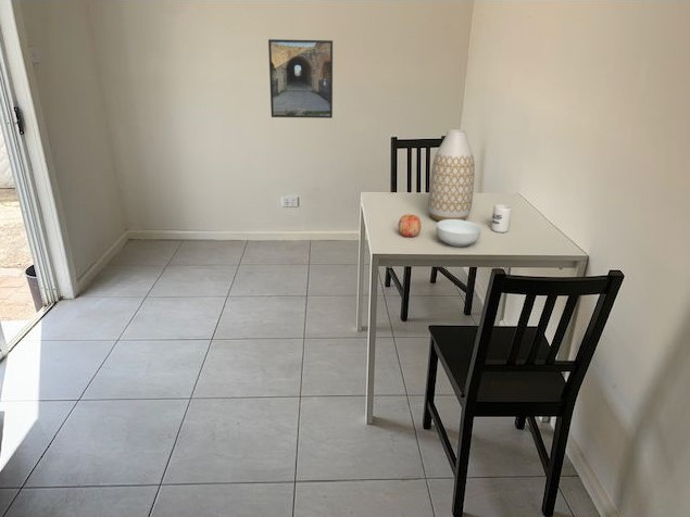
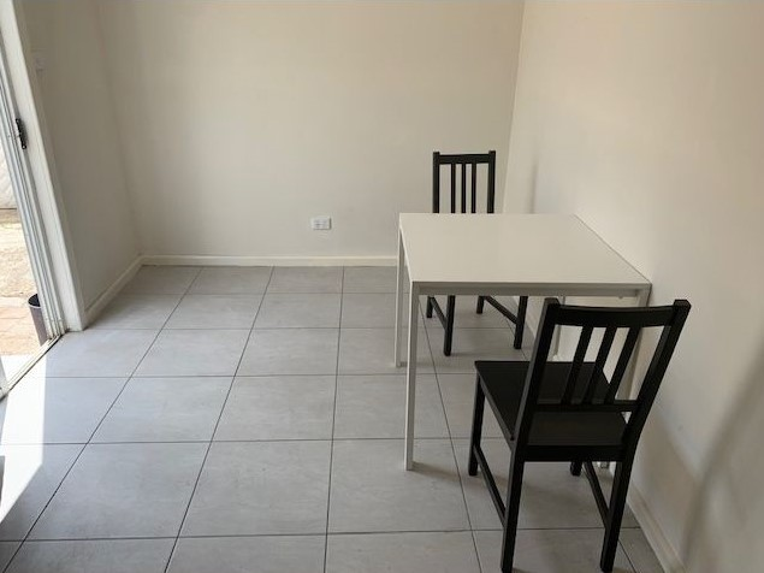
- apple [398,213,423,238]
- cereal bowl [435,219,482,248]
- cup [490,203,513,234]
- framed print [267,38,334,119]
- vase [427,128,476,223]
